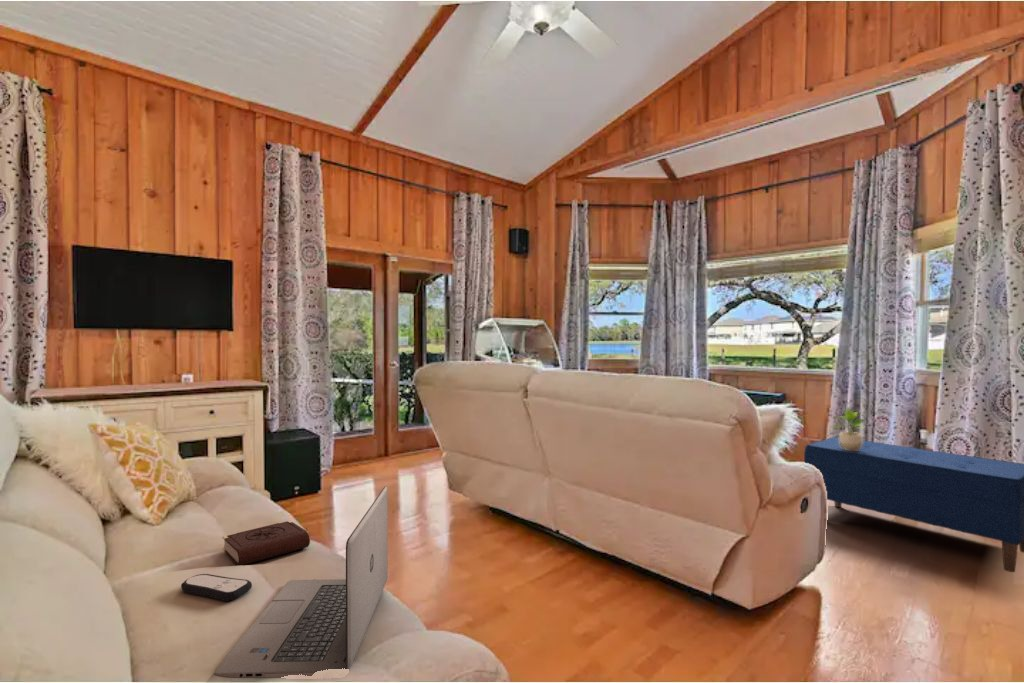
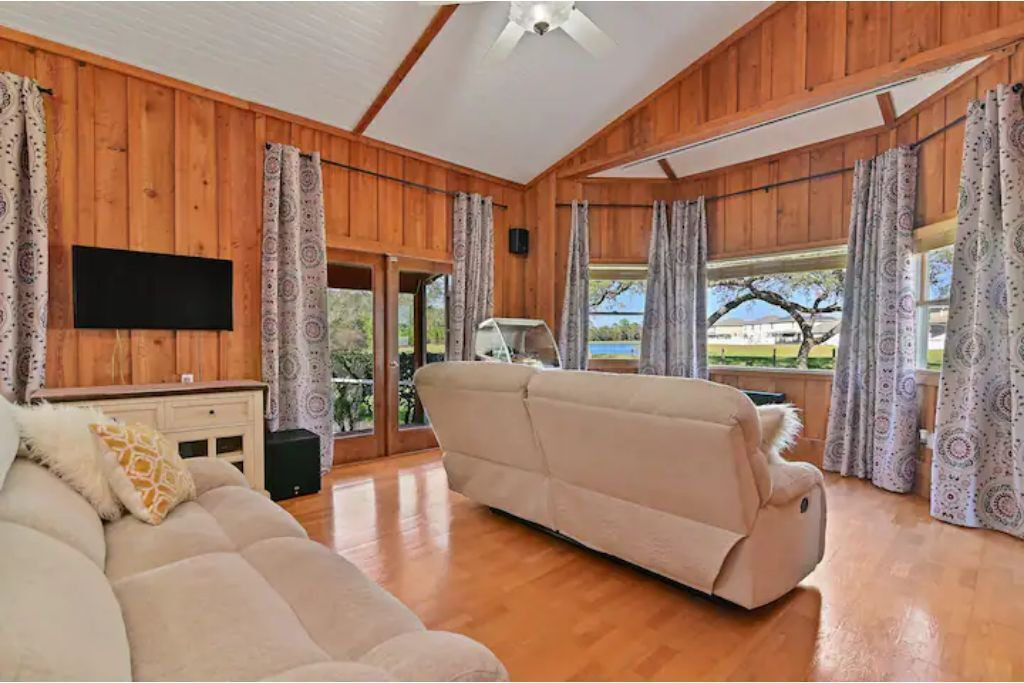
- laptop [213,485,389,679]
- remote control [180,573,253,602]
- bench [803,436,1024,573]
- potted plant [828,406,868,451]
- book [221,519,311,567]
